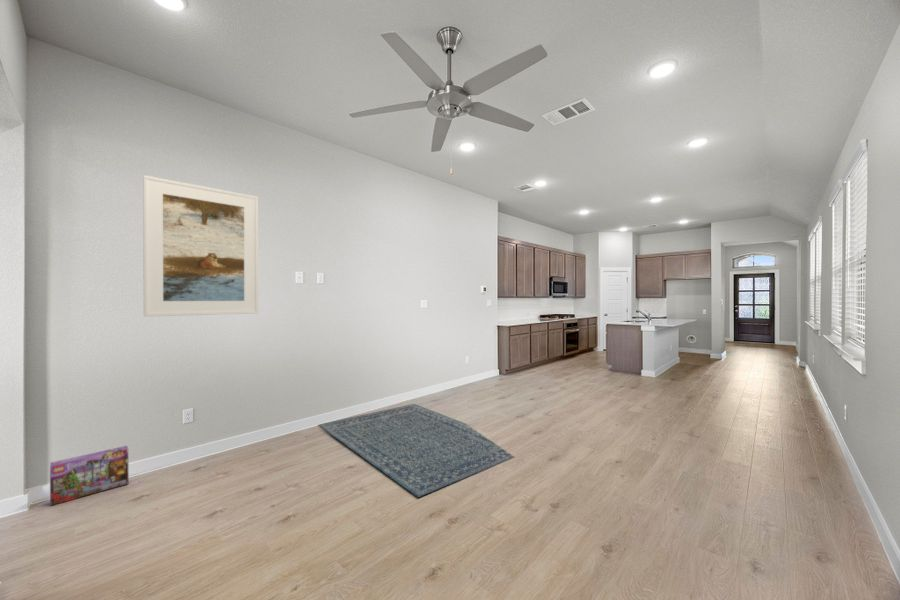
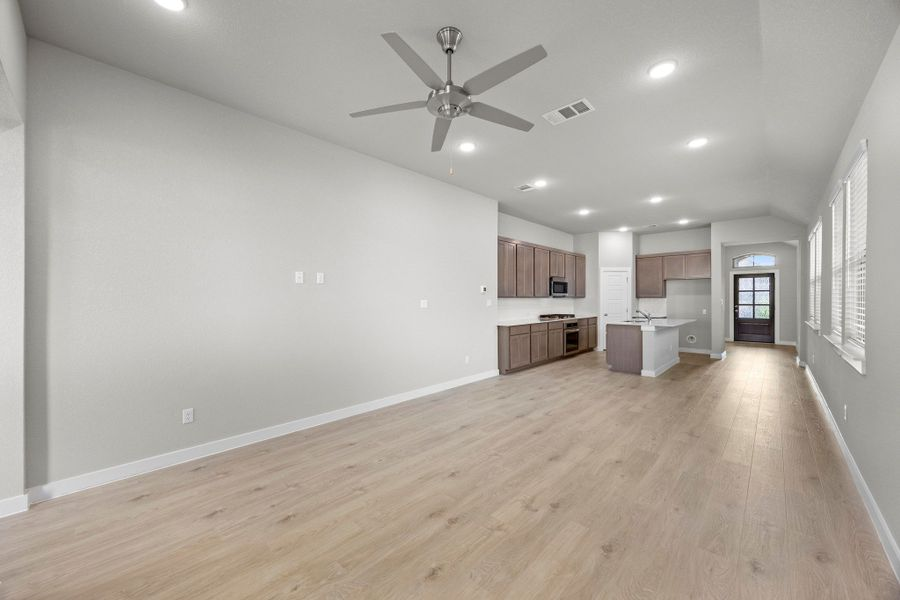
- rug [317,403,515,499]
- box [49,445,130,507]
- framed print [142,174,259,318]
